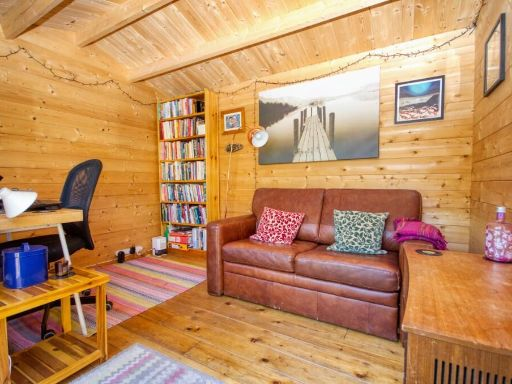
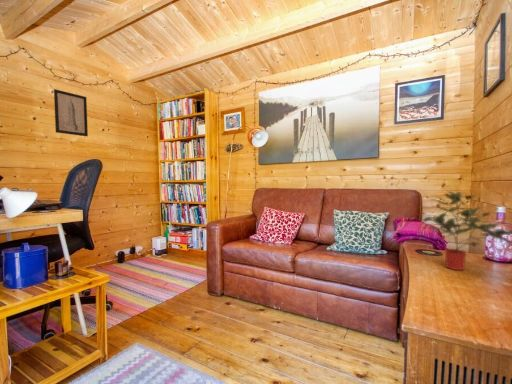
+ wall art [53,88,89,137]
+ potted plant [422,190,512,272]
